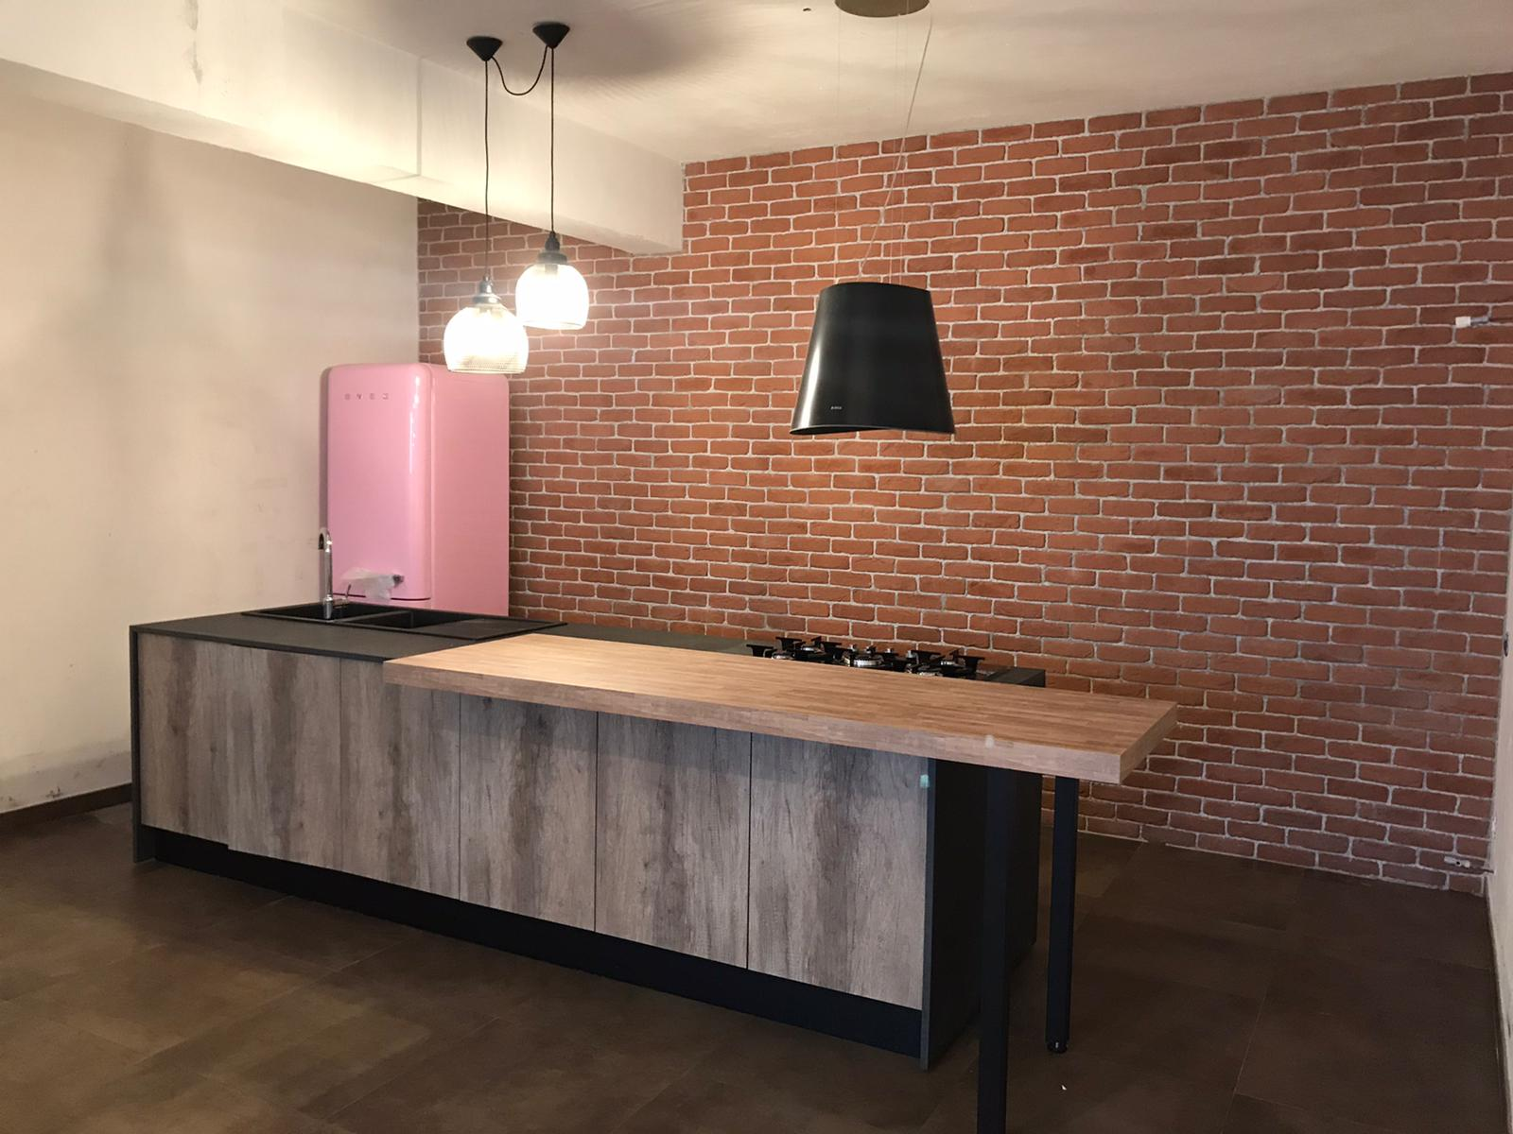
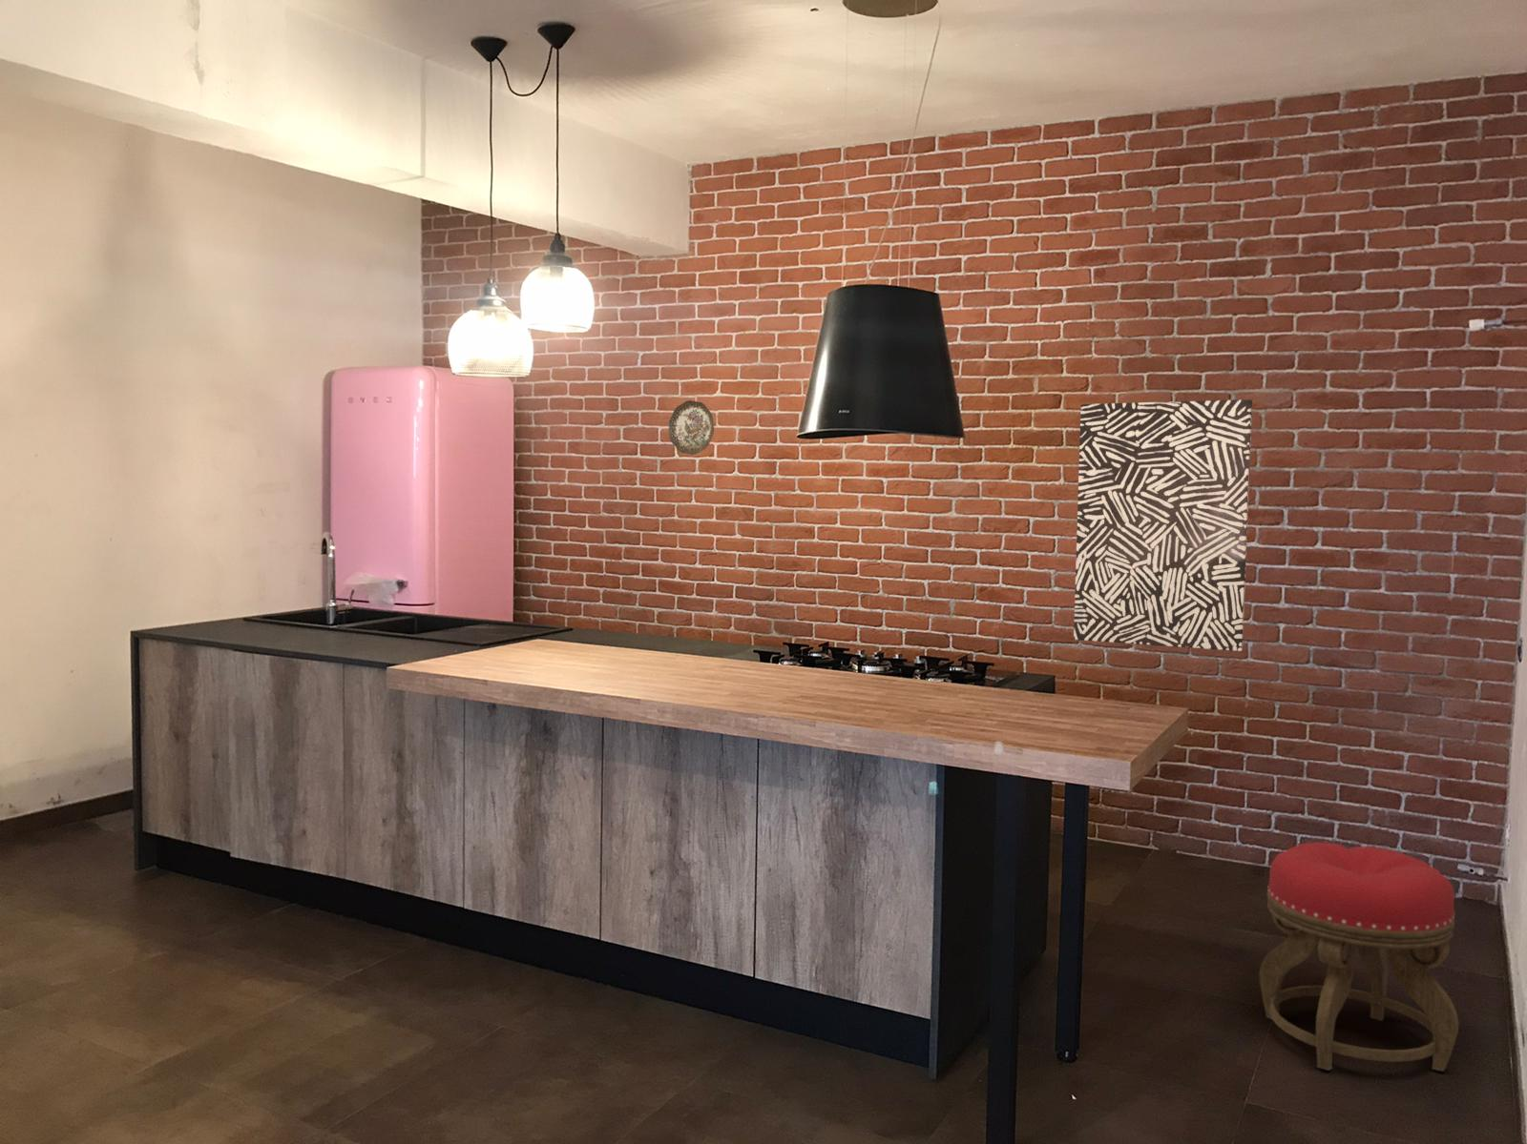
+ stool [1258,841,1460,1073]
+ wall art [1073,399,1253,653]
+ decorative plate [669,399,715,455]
